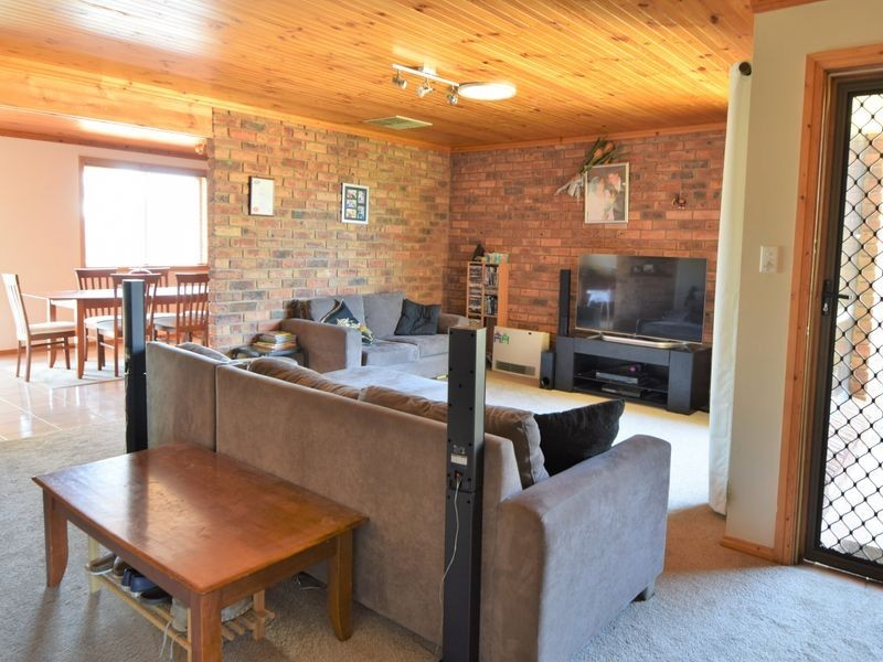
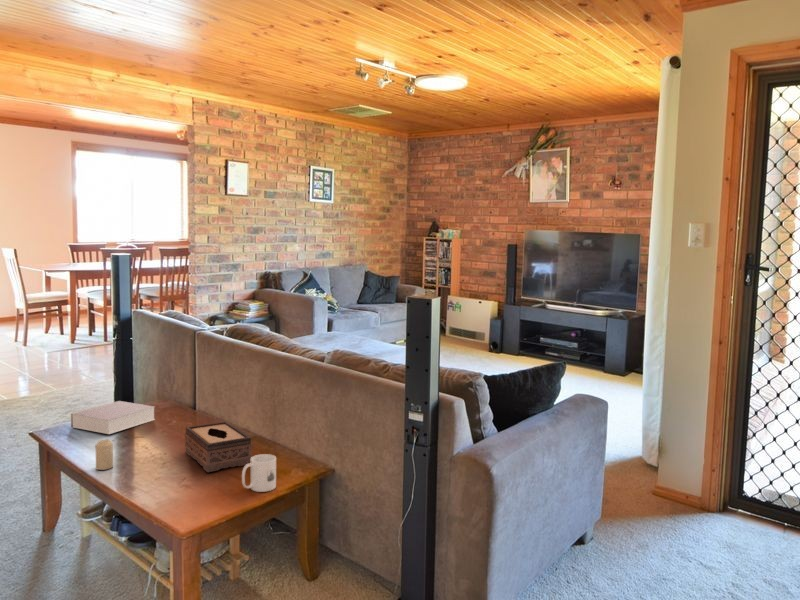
+ candle [95,438,114,471]
+ book [70,400,156,435]
+ tissue box [184,420,253,473]
+ mug [241,453,277,493]
